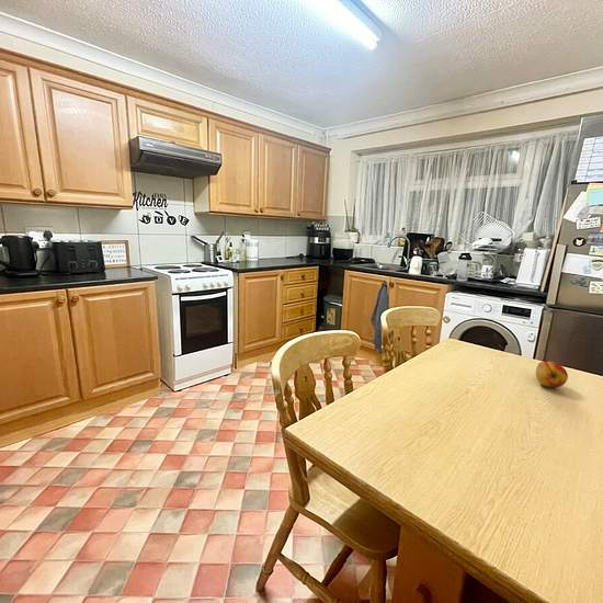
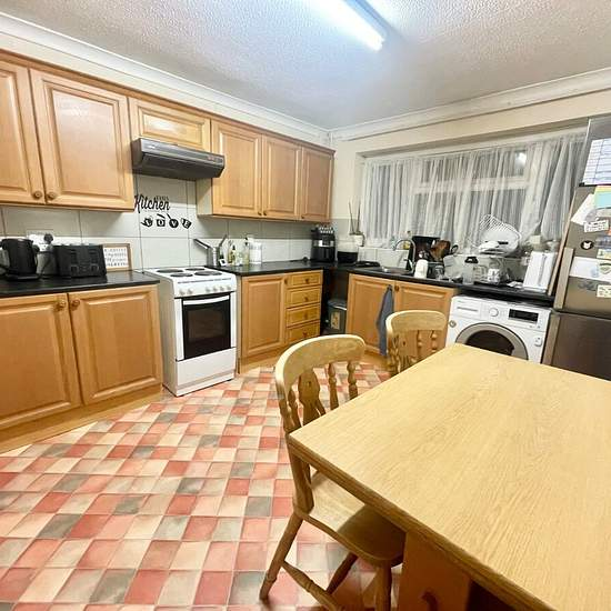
- fruit [535,361,569,389]
